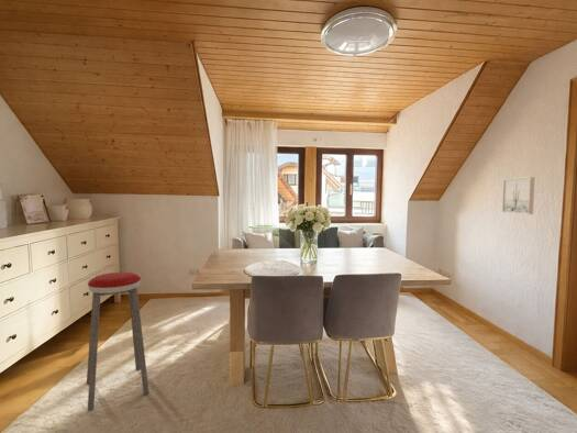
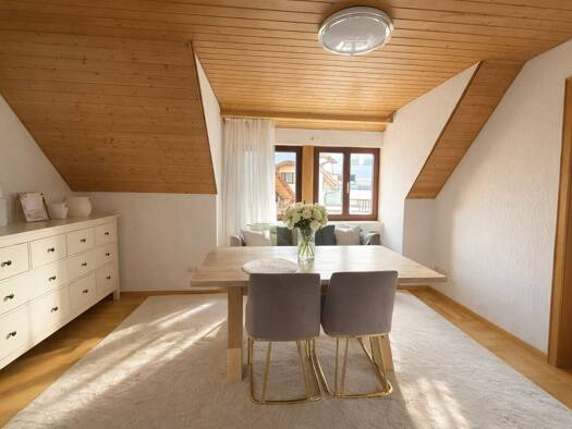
- music stool [86,271,151,412]
- wall art [501,176,536,215]
